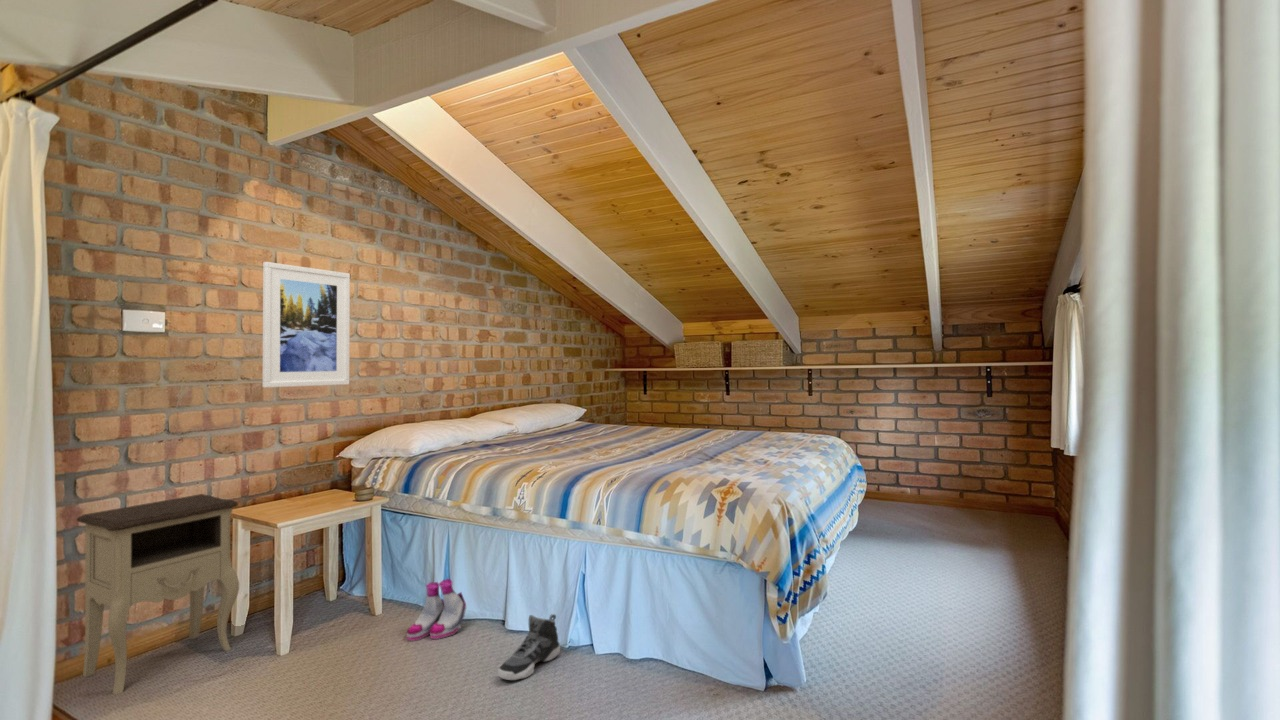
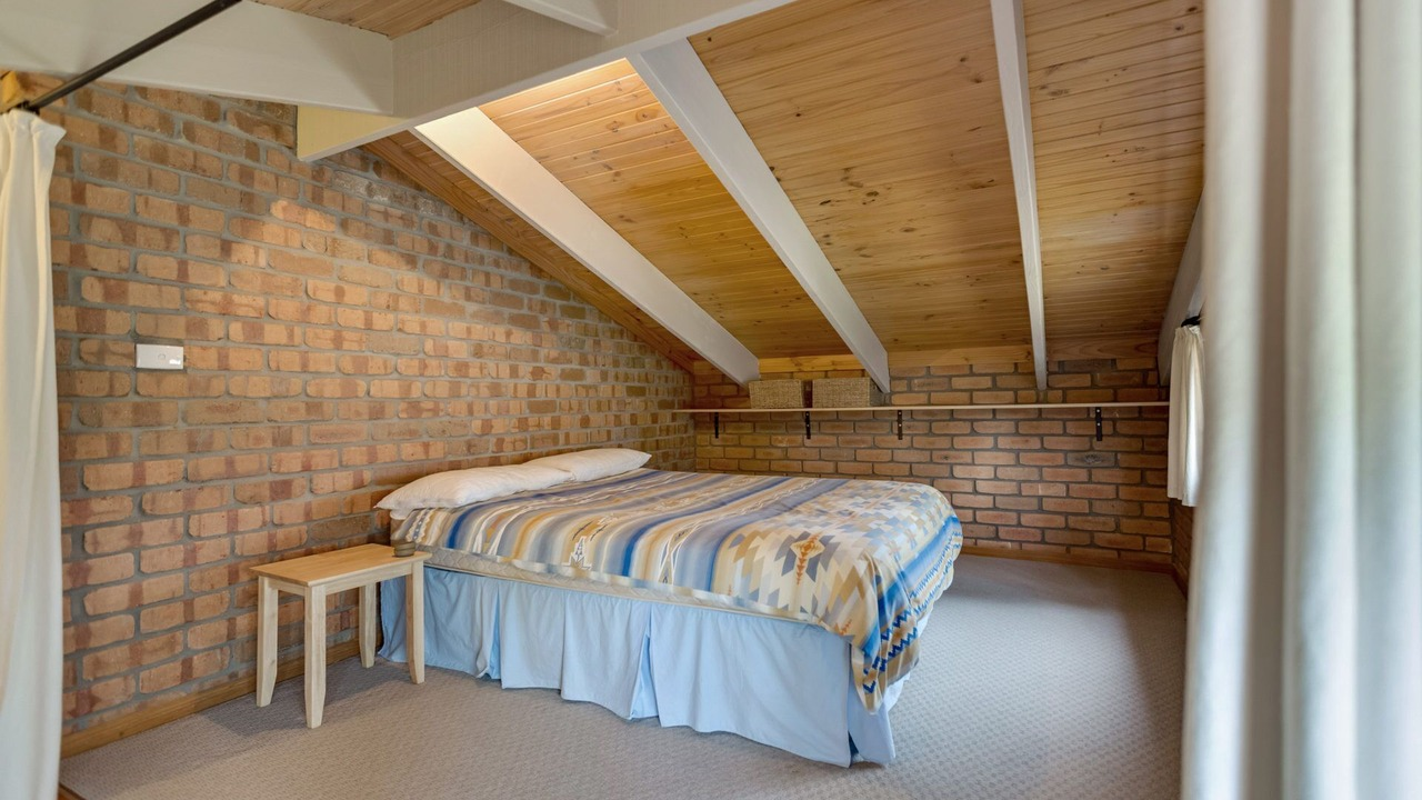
- nightstand [76,493,240,696]
- sneaker [497,613,561,681]
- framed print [262,261,351,389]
- boots [406,578,467,642]
